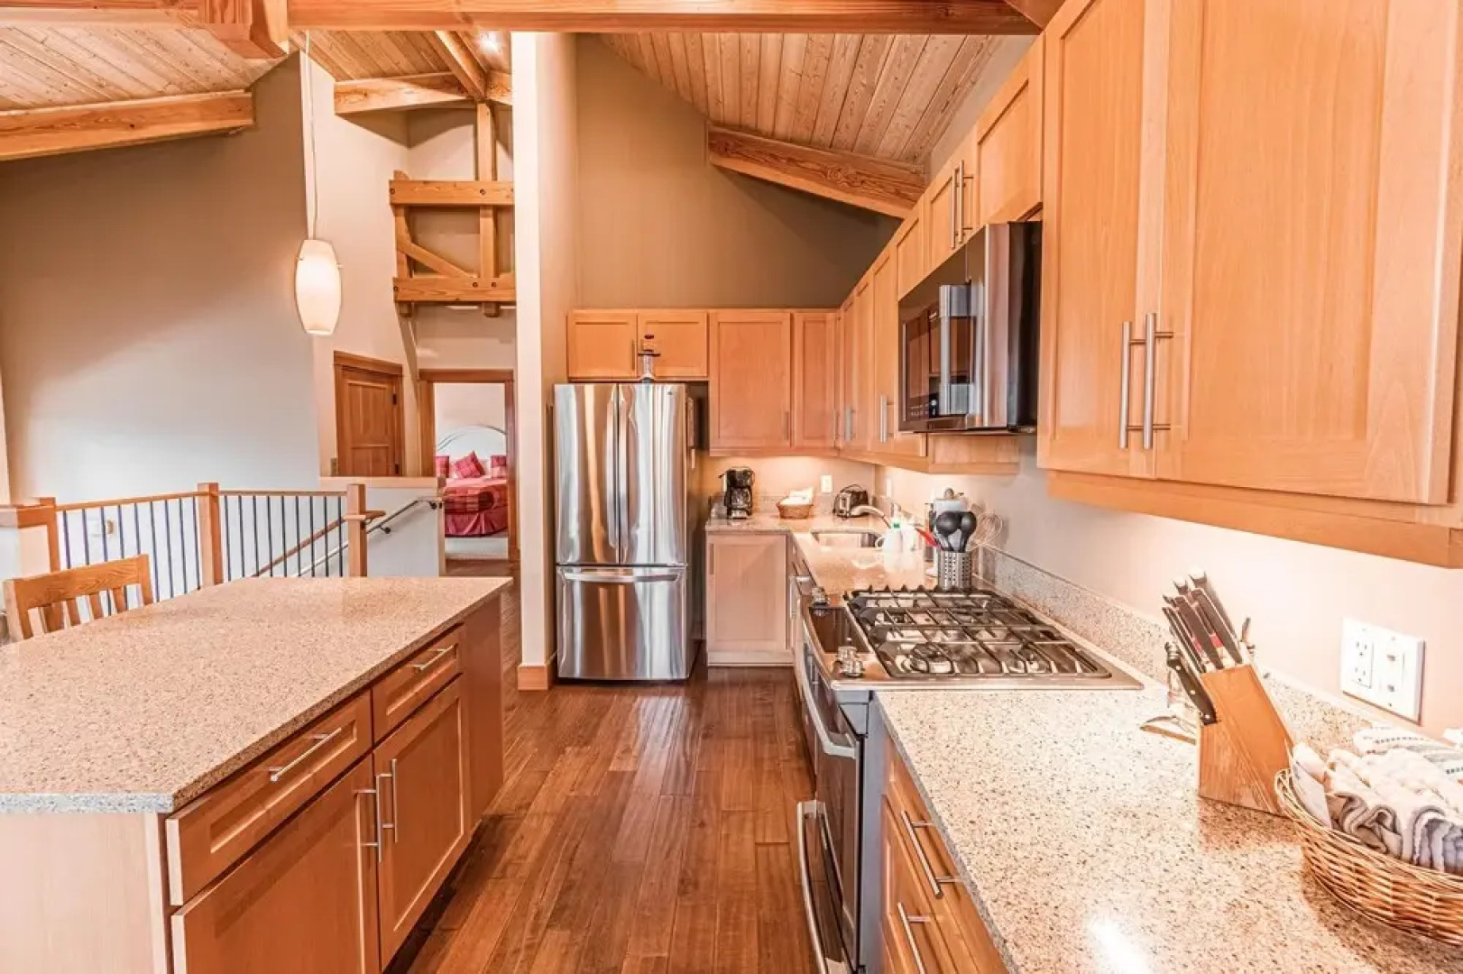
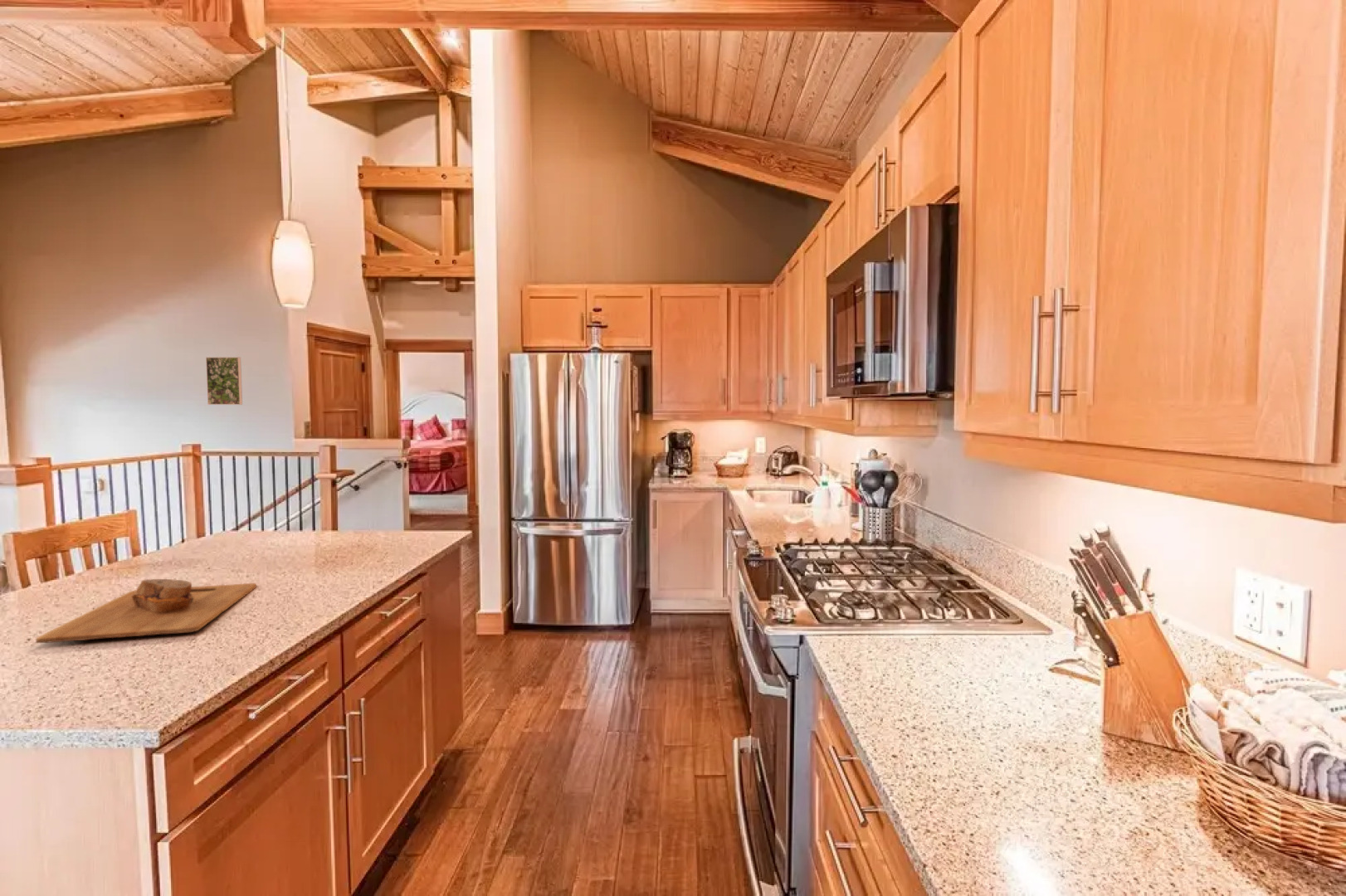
+ cutting board [35,578,257,644]
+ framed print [205,357,243,406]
